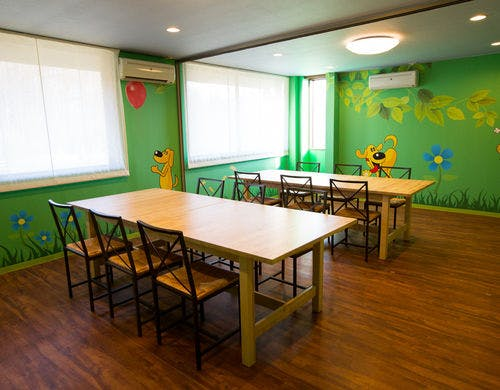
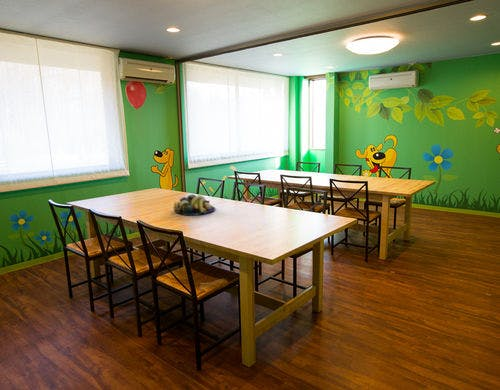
+ fruit bowl [173,194,216,216]
